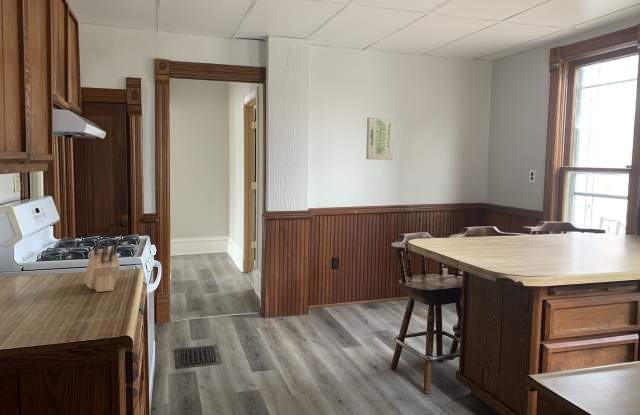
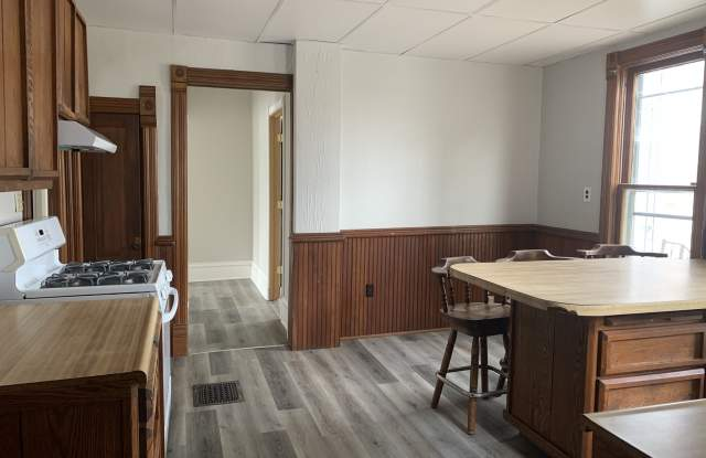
- wall art [365,116,395,161]
- knife block [83,237,121,293]
